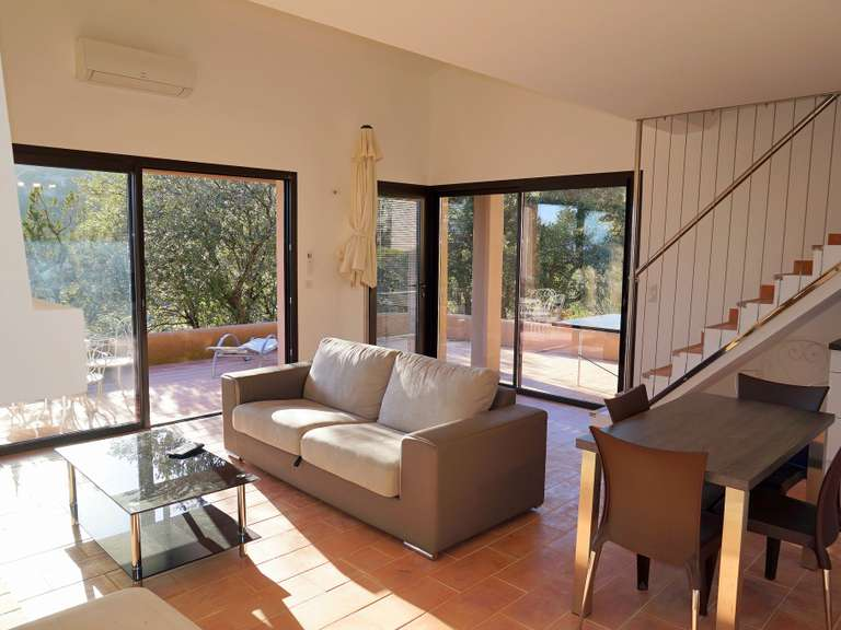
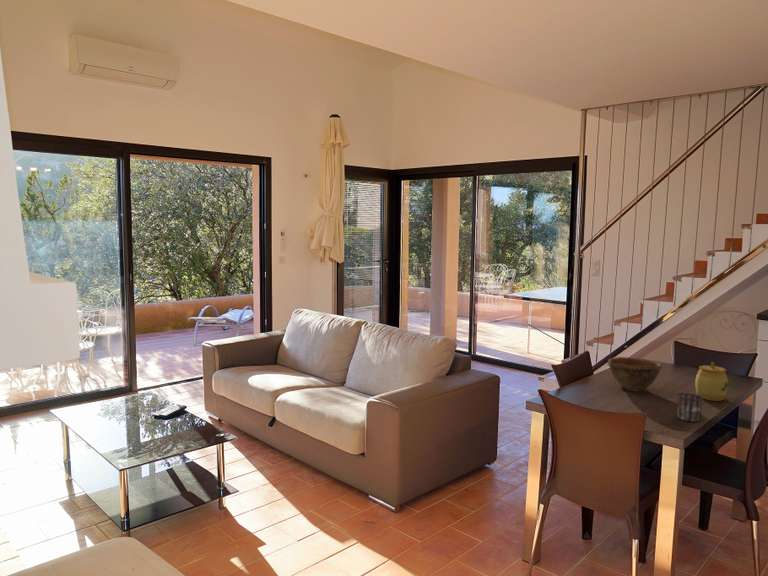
+ cup [676,392,704,423]
+ bowl [606,356,663,393]
+ jar [694,361,729,402]
